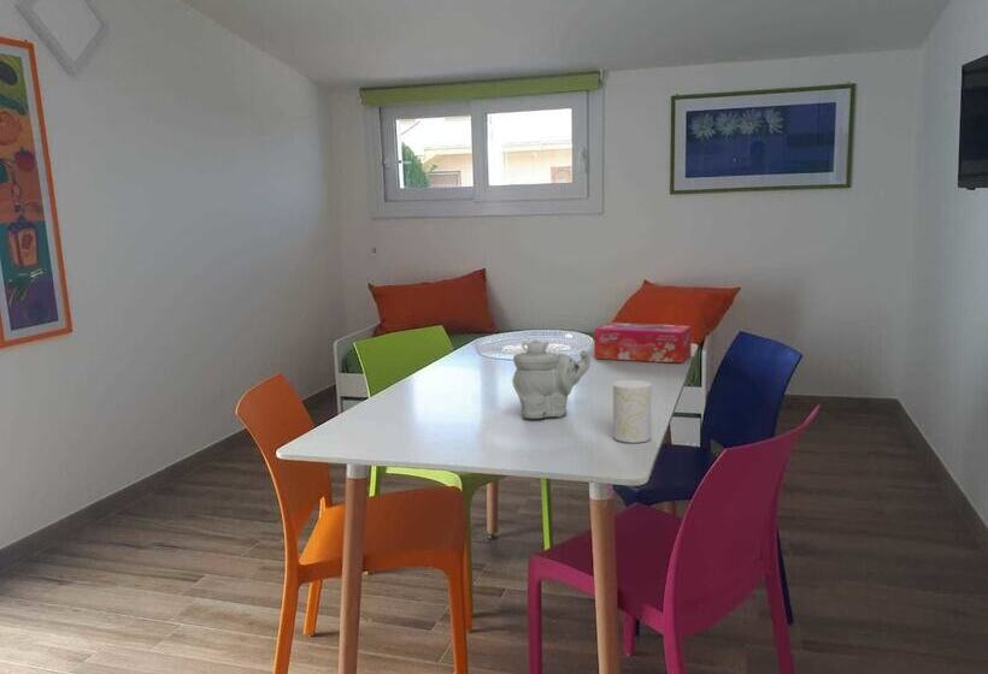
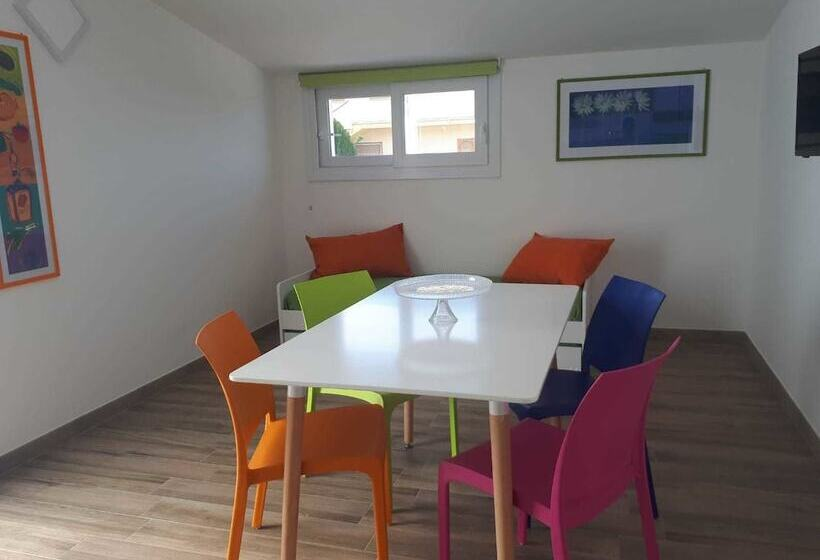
- tissue box [593,321,693,365]
- cup [612,379,652,444]
- teapot [511,338,592,420]
